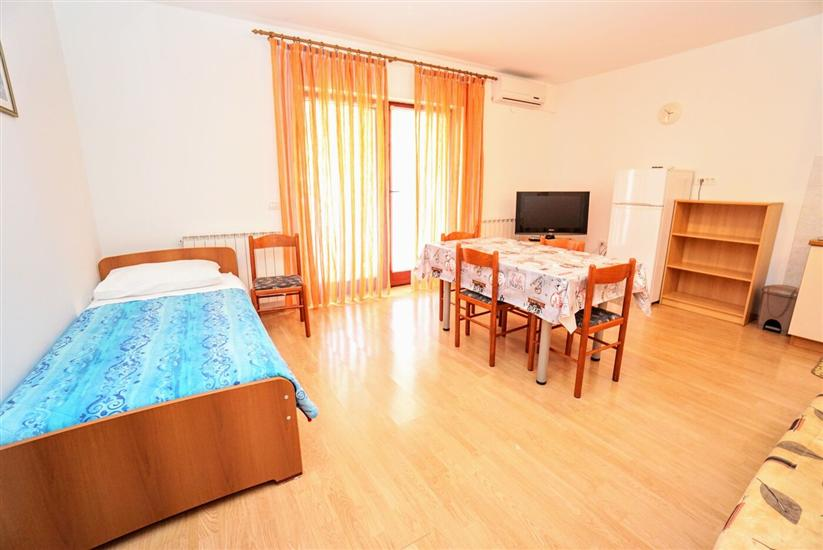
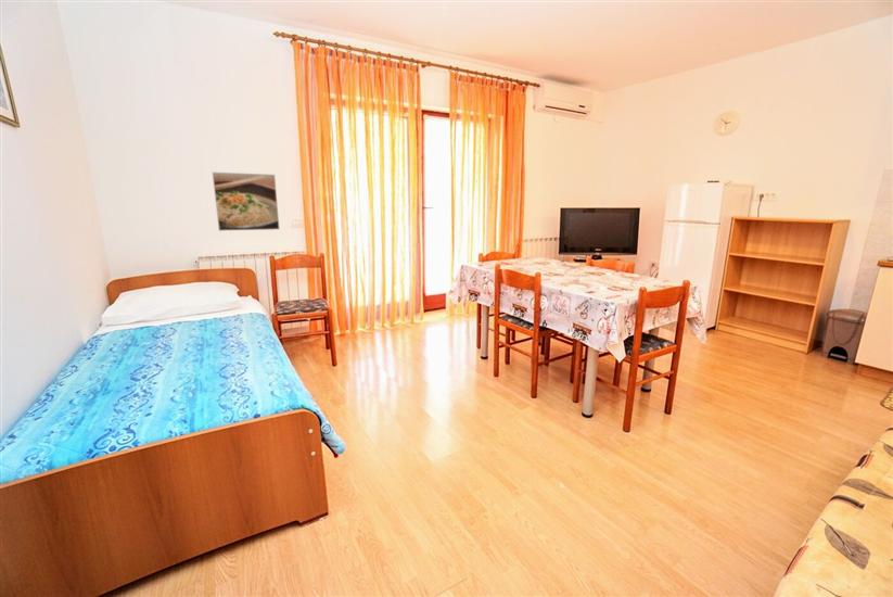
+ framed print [212,172,281,232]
